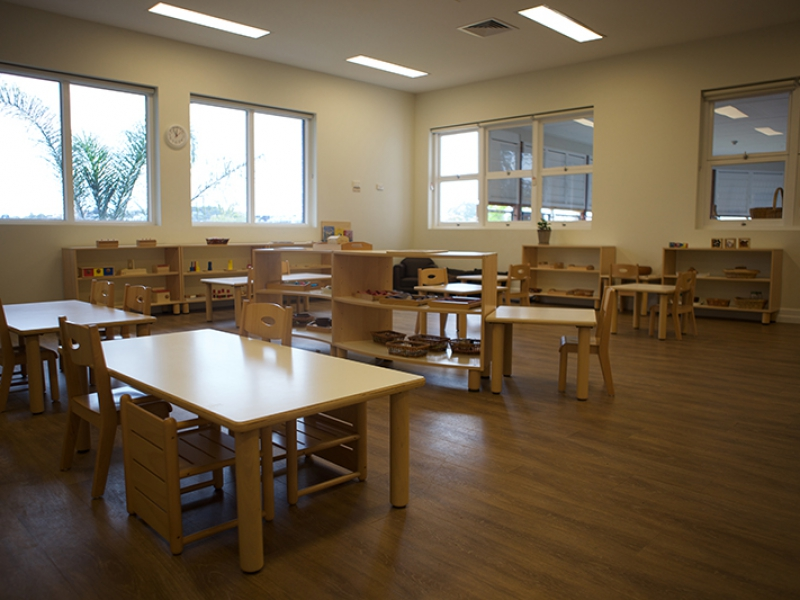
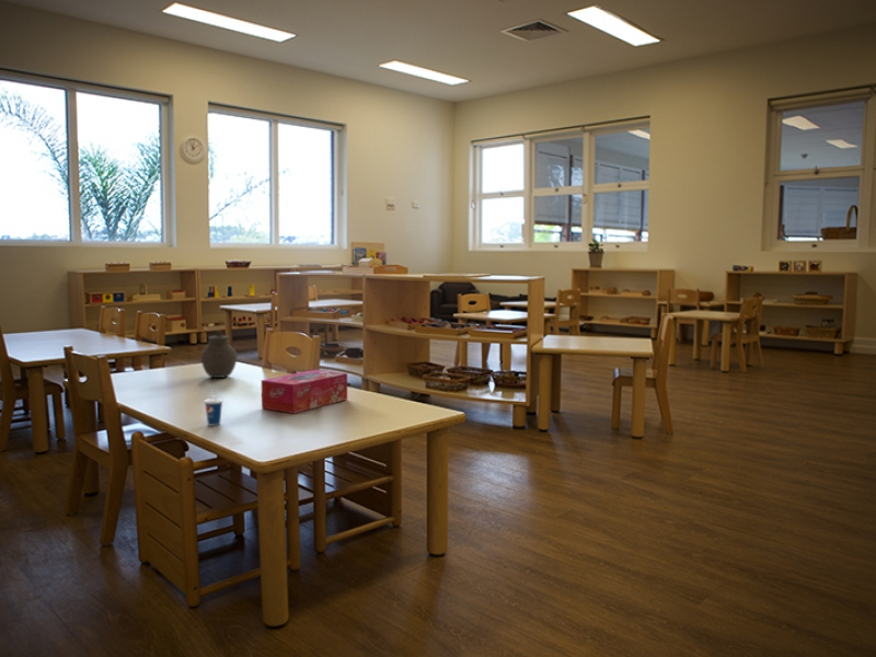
+ tissue box [261,369,348,414]
+ cup [203,387,224,427]
+ jar [200,331,238,379]
